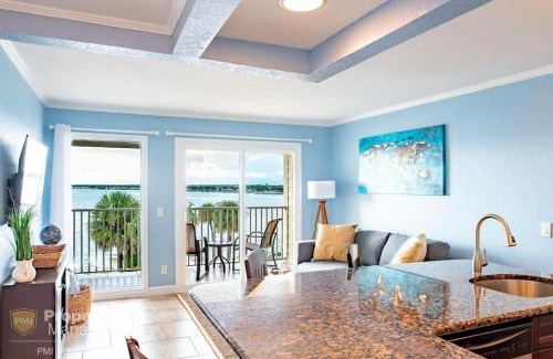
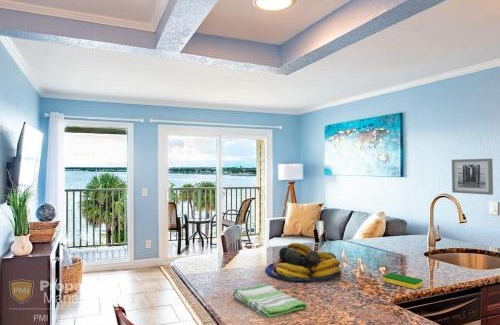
+ dish sponge [382,272,424,290]
+ dish towel [232,283,308,319]
+ fruit bowl [264,242,342,282]
+ wall art [451,158,494,196]
